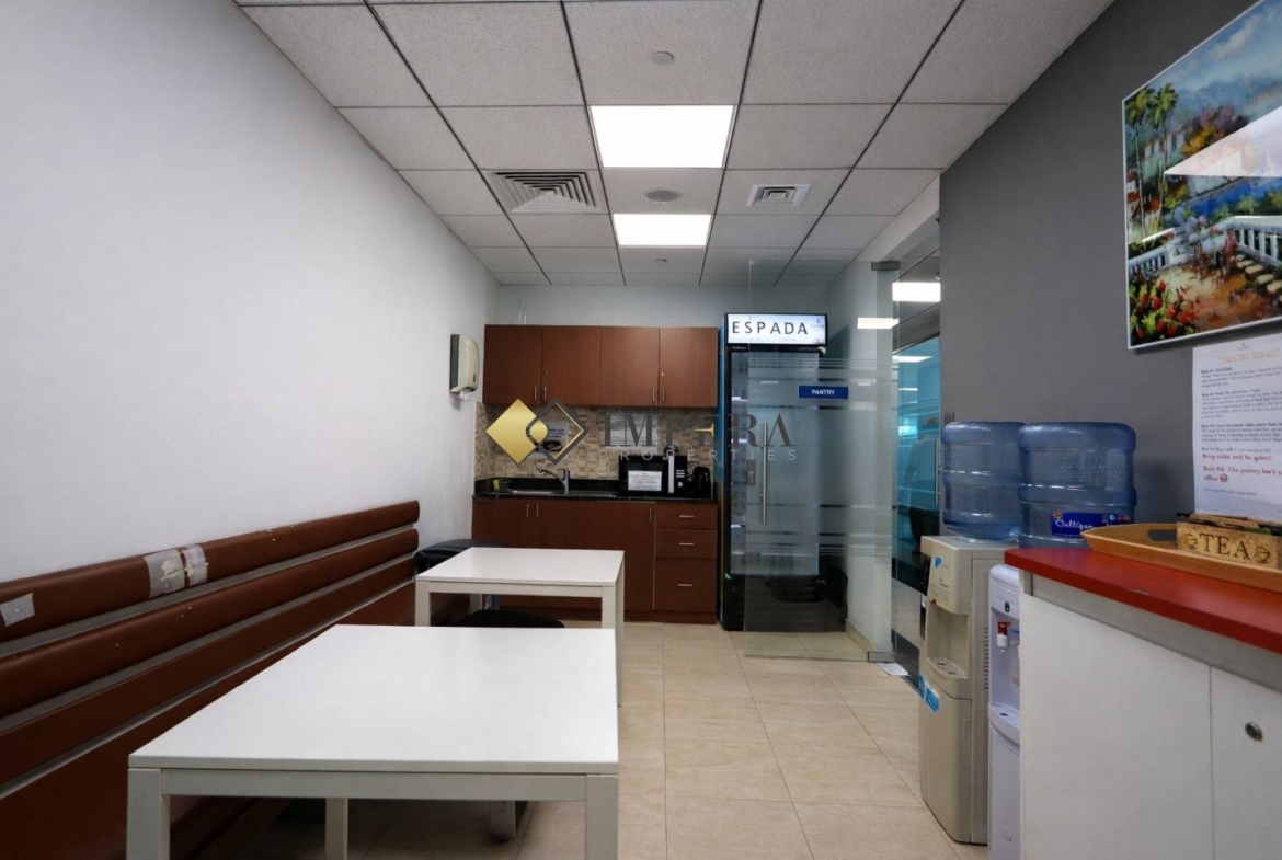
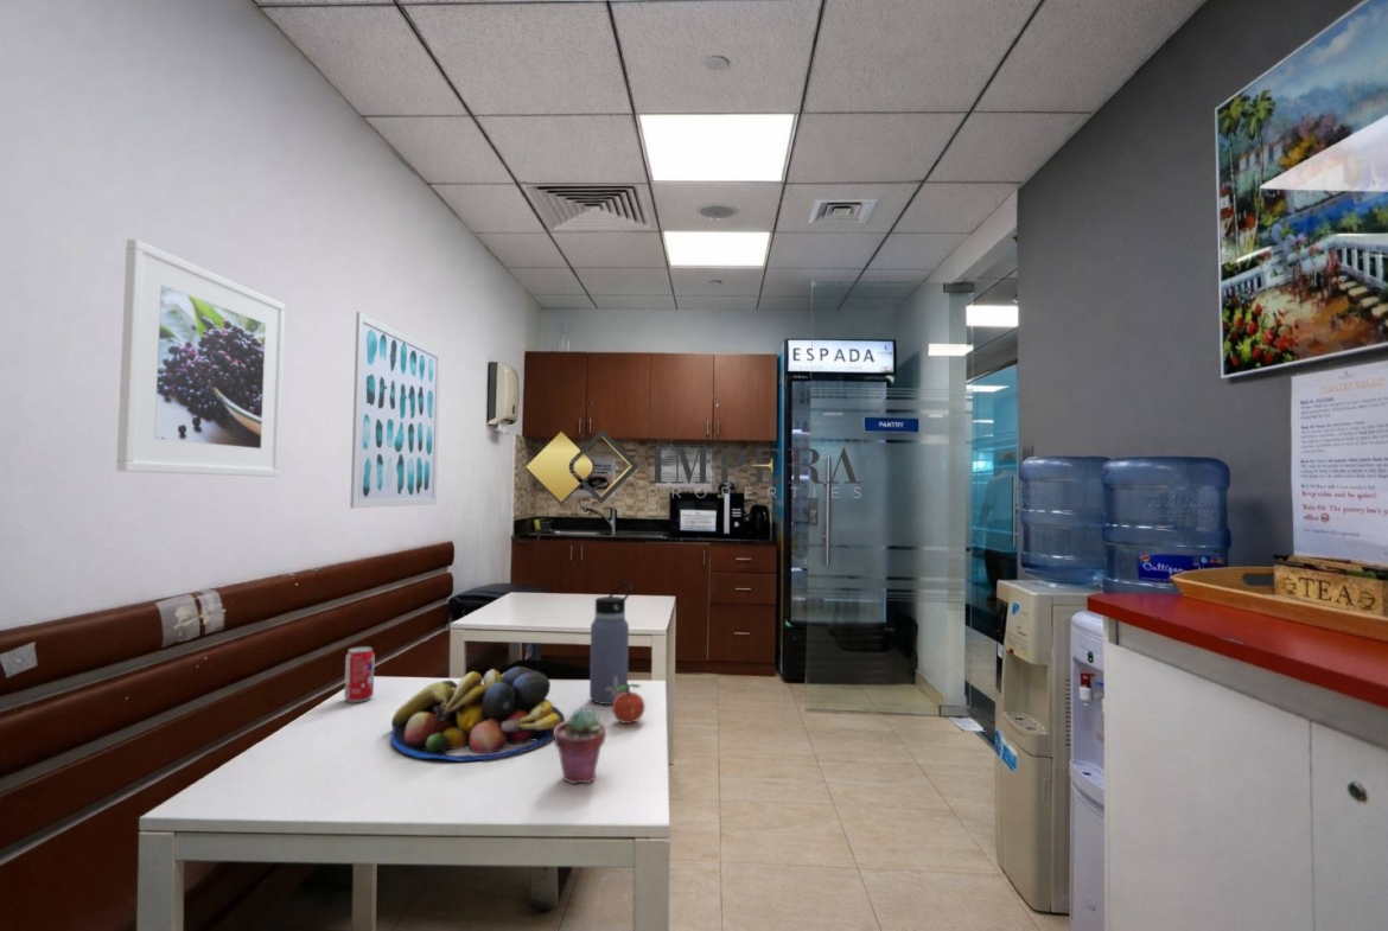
+ wall art [349,311,441,510]
+ water bottle [588,581,633,706]
+ fruit bowl [390,665,566,763]
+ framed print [115,238,287,478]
+ apple [611,683,647,725]
+ potted succulent [553,707,607,785]
+ beverage can [343,645,376,703]
